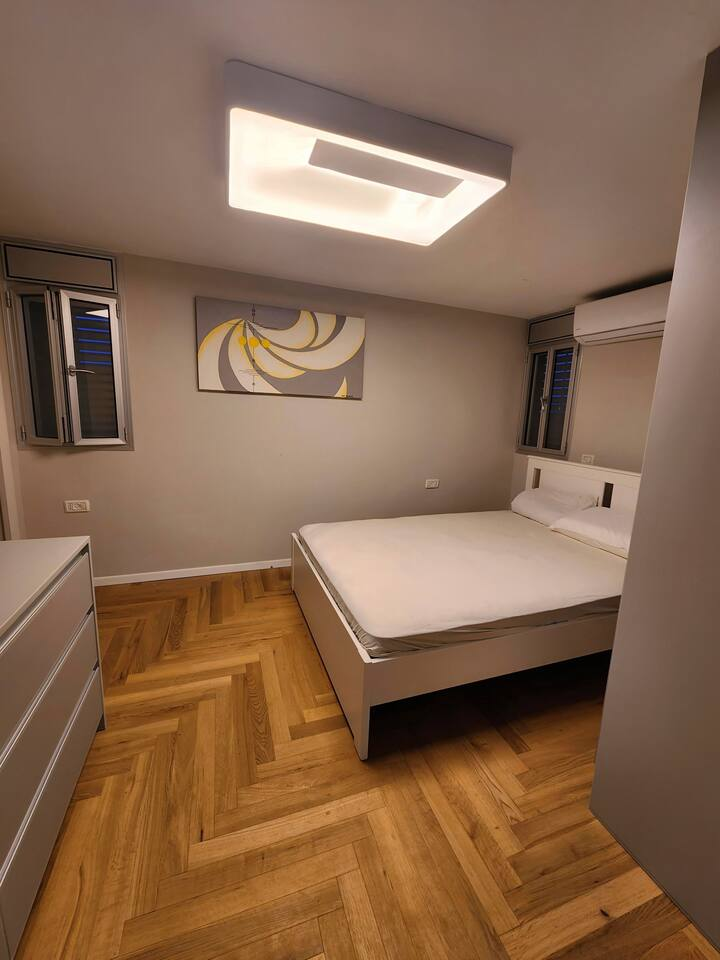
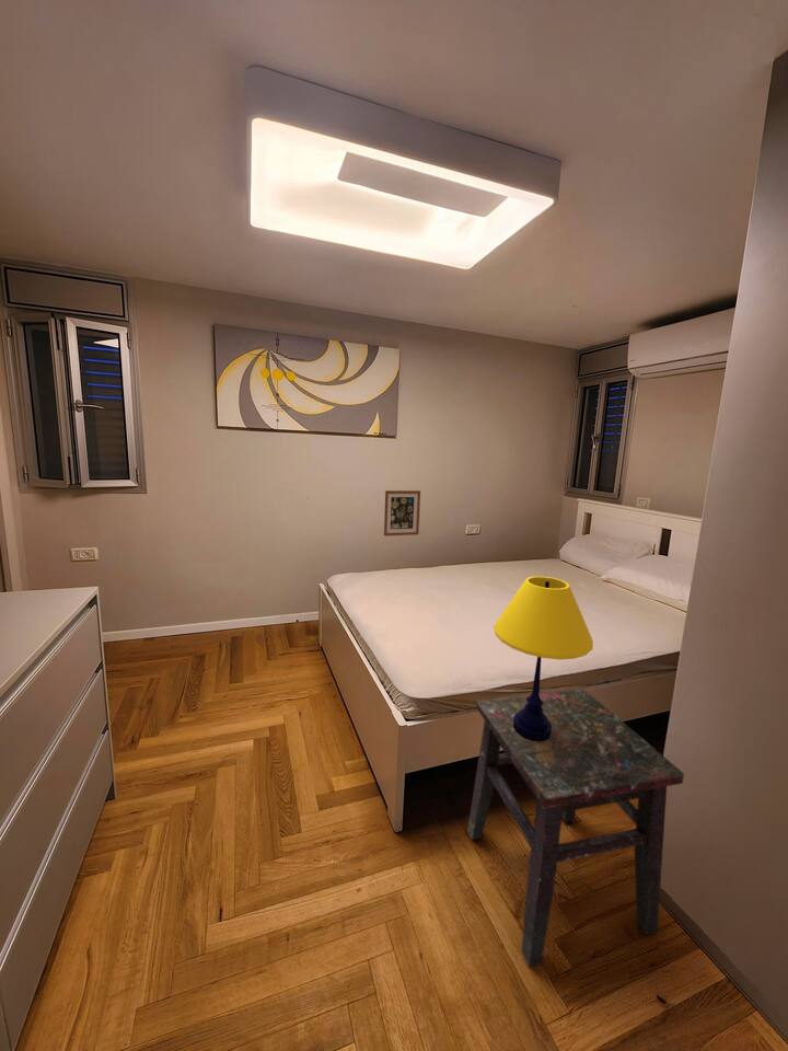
+ table lamp [493,576,594,742]
+ wall art [383,489,421,536]
+ side table [466,689,685,969]
